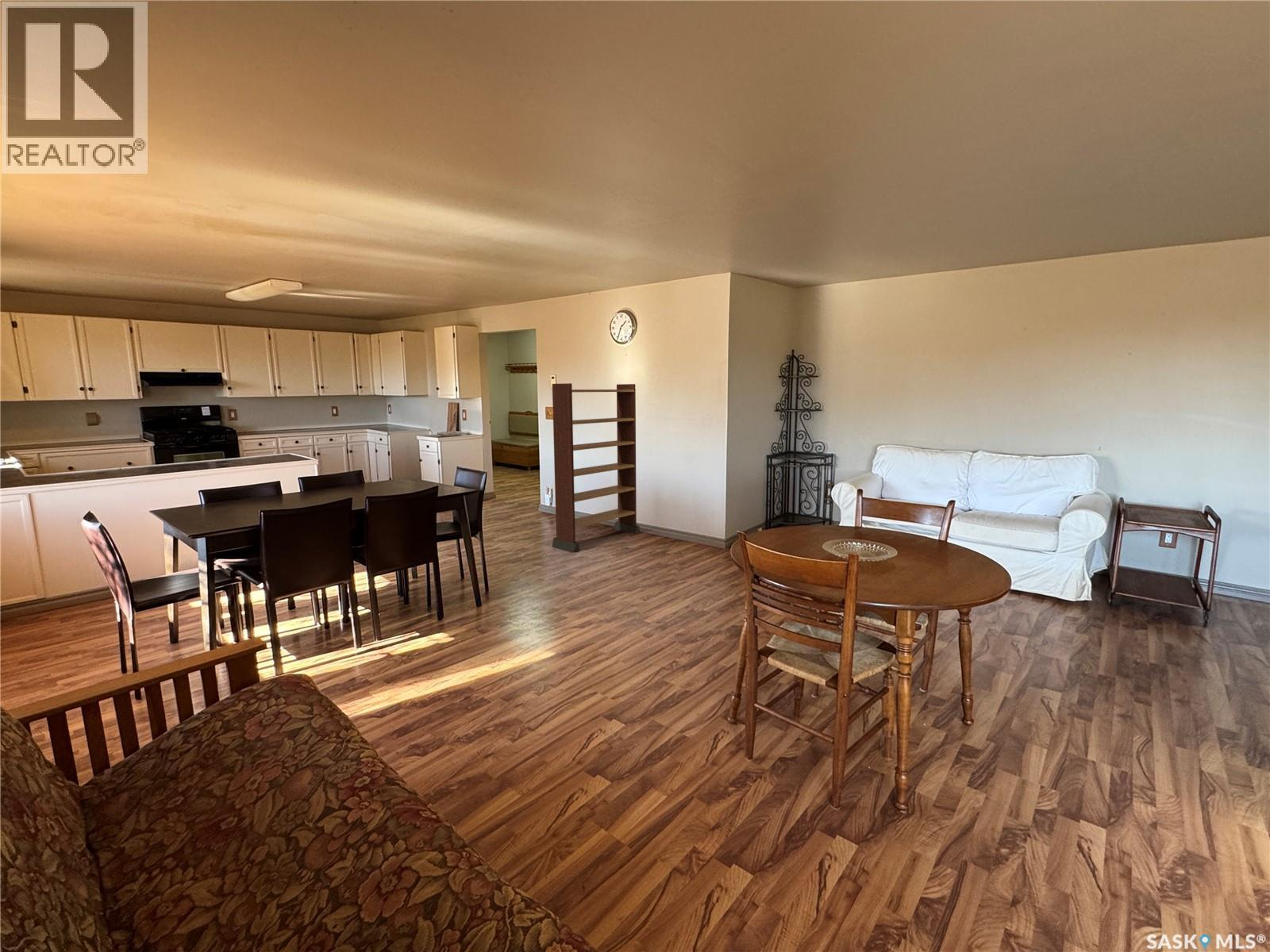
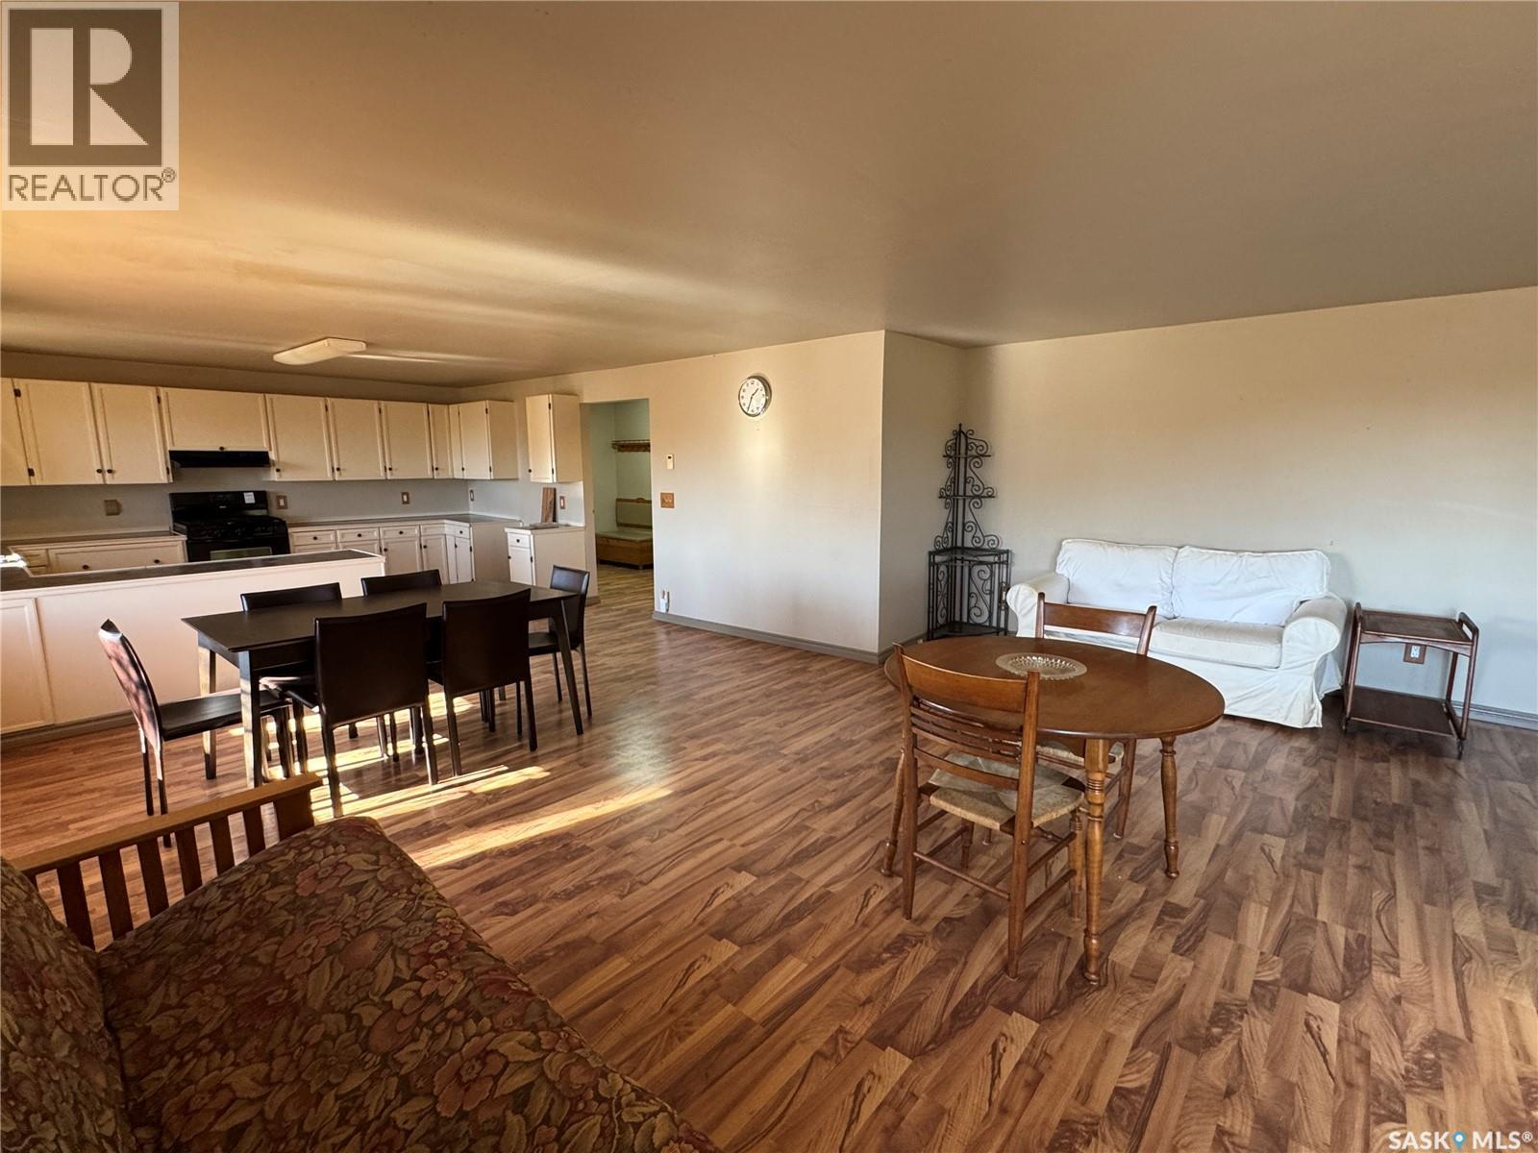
- bookshelf [552,382,641,553]
